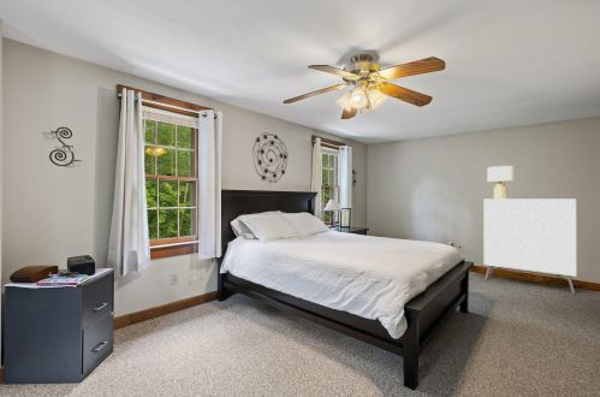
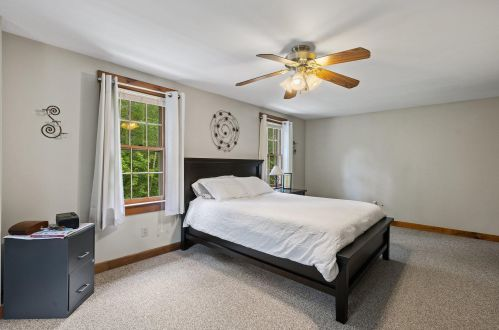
- dresser [482,198,577,295]
- lamp [487,165,515,200]
